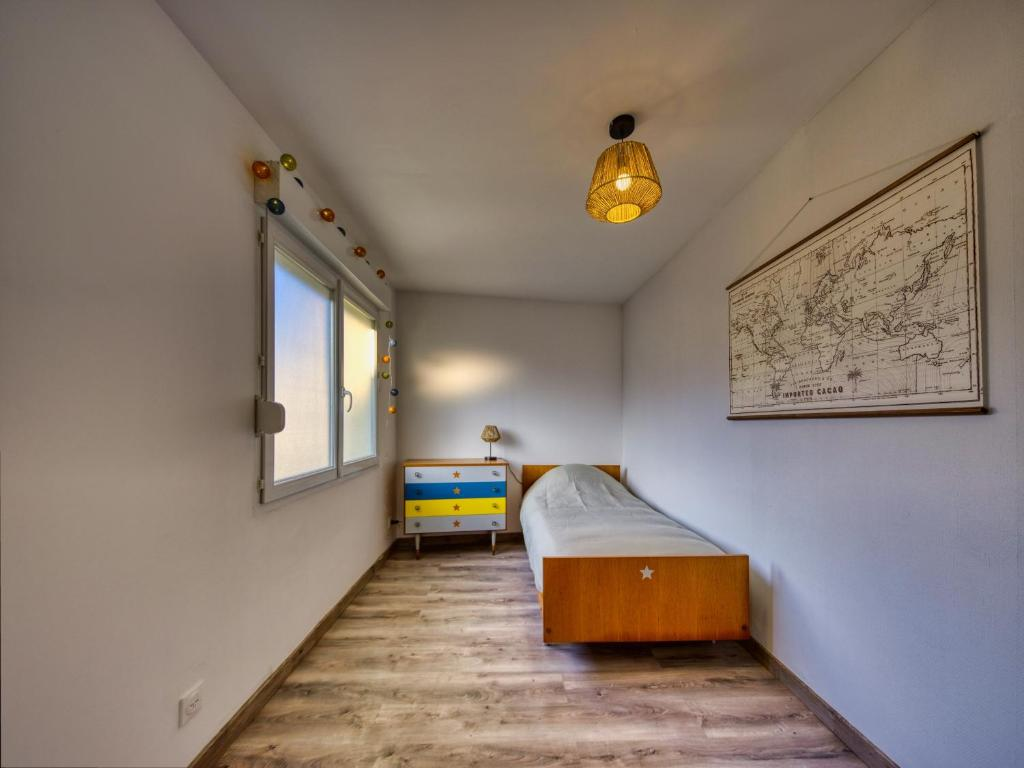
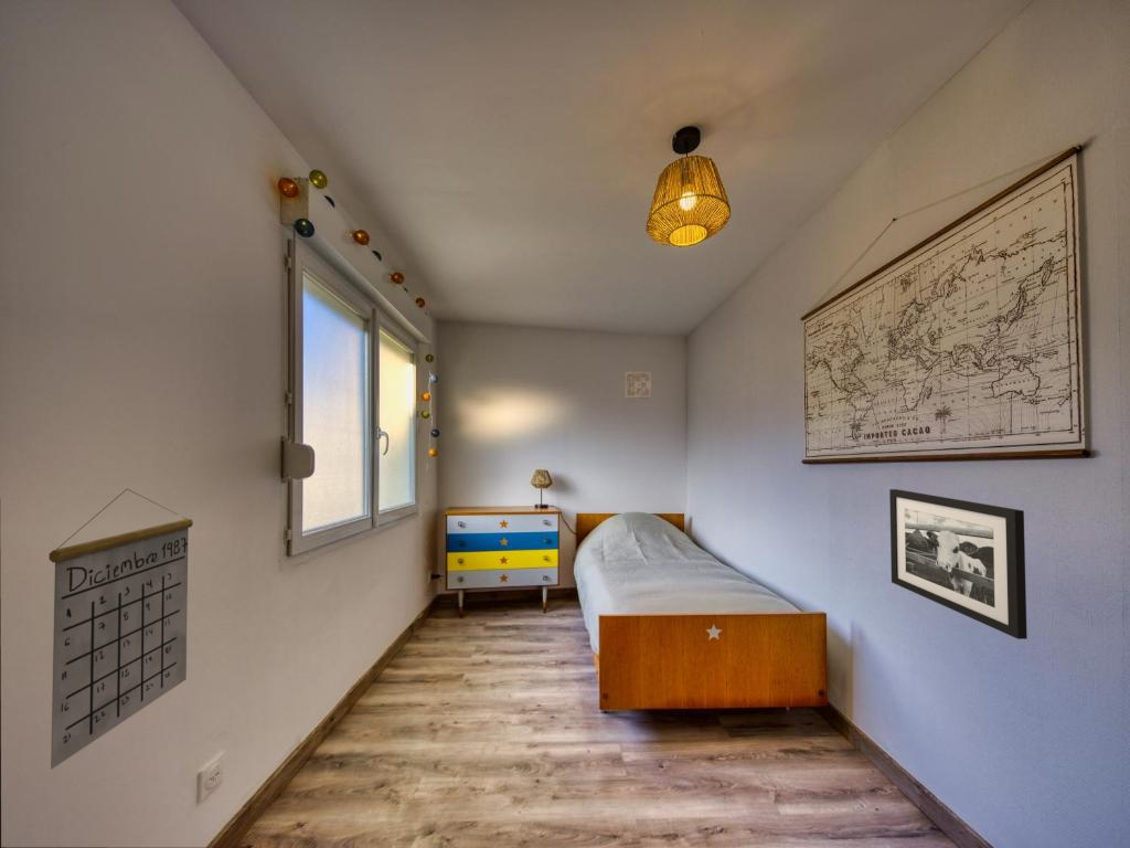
+ picture frame [888,488,1028,640]
+ calendar [47,488,194,771]
+ wall ornament [623,371,652,400]
